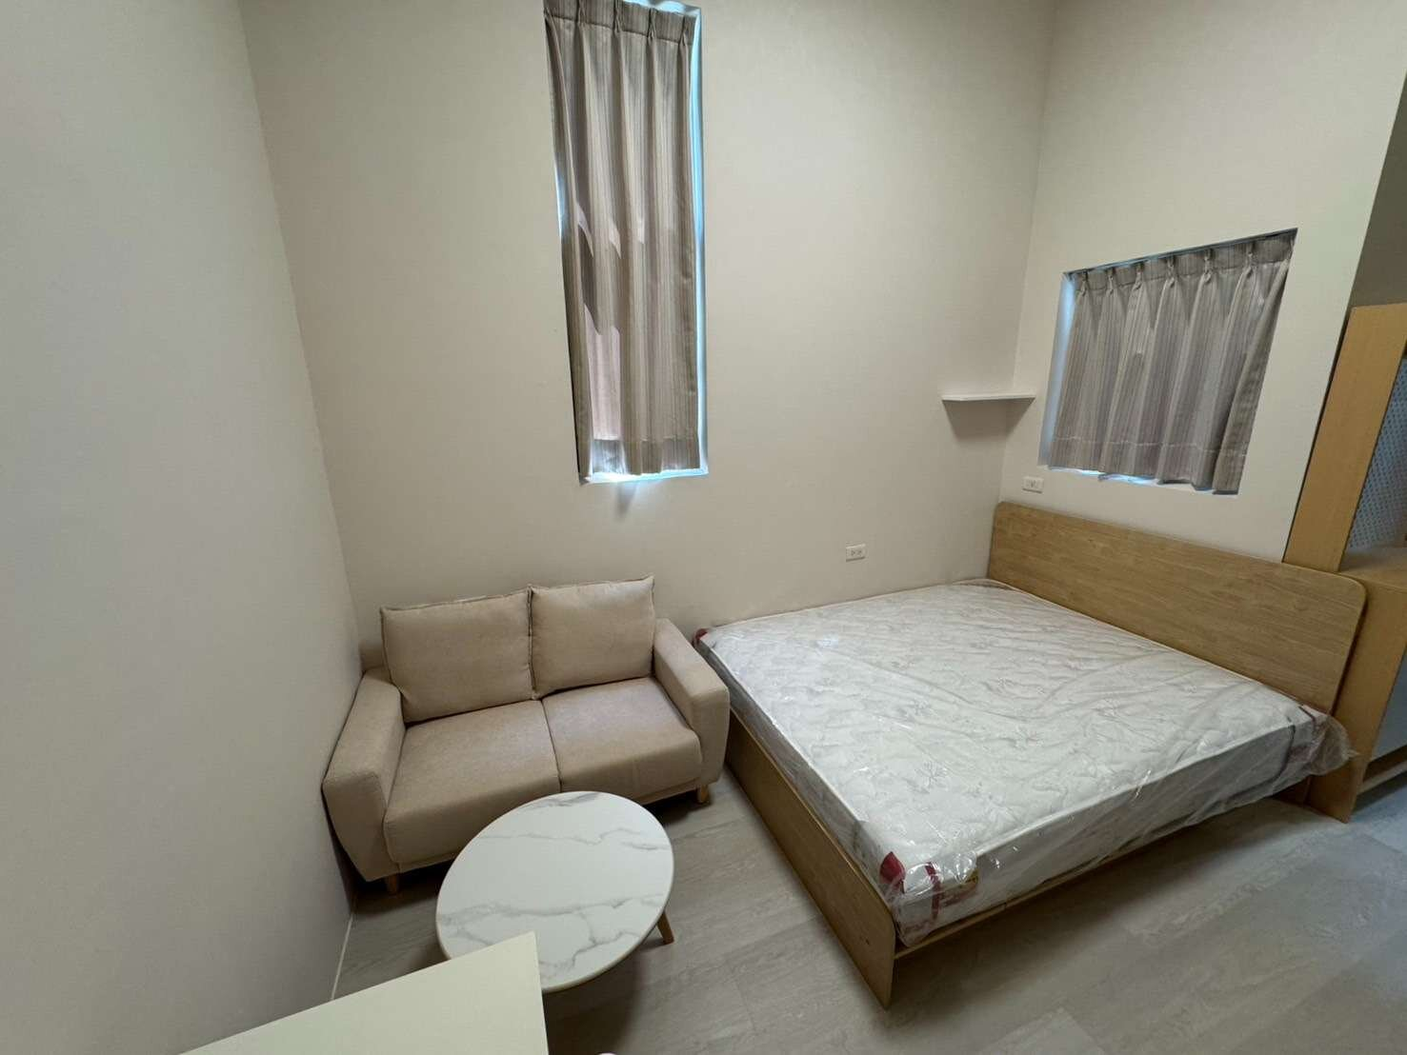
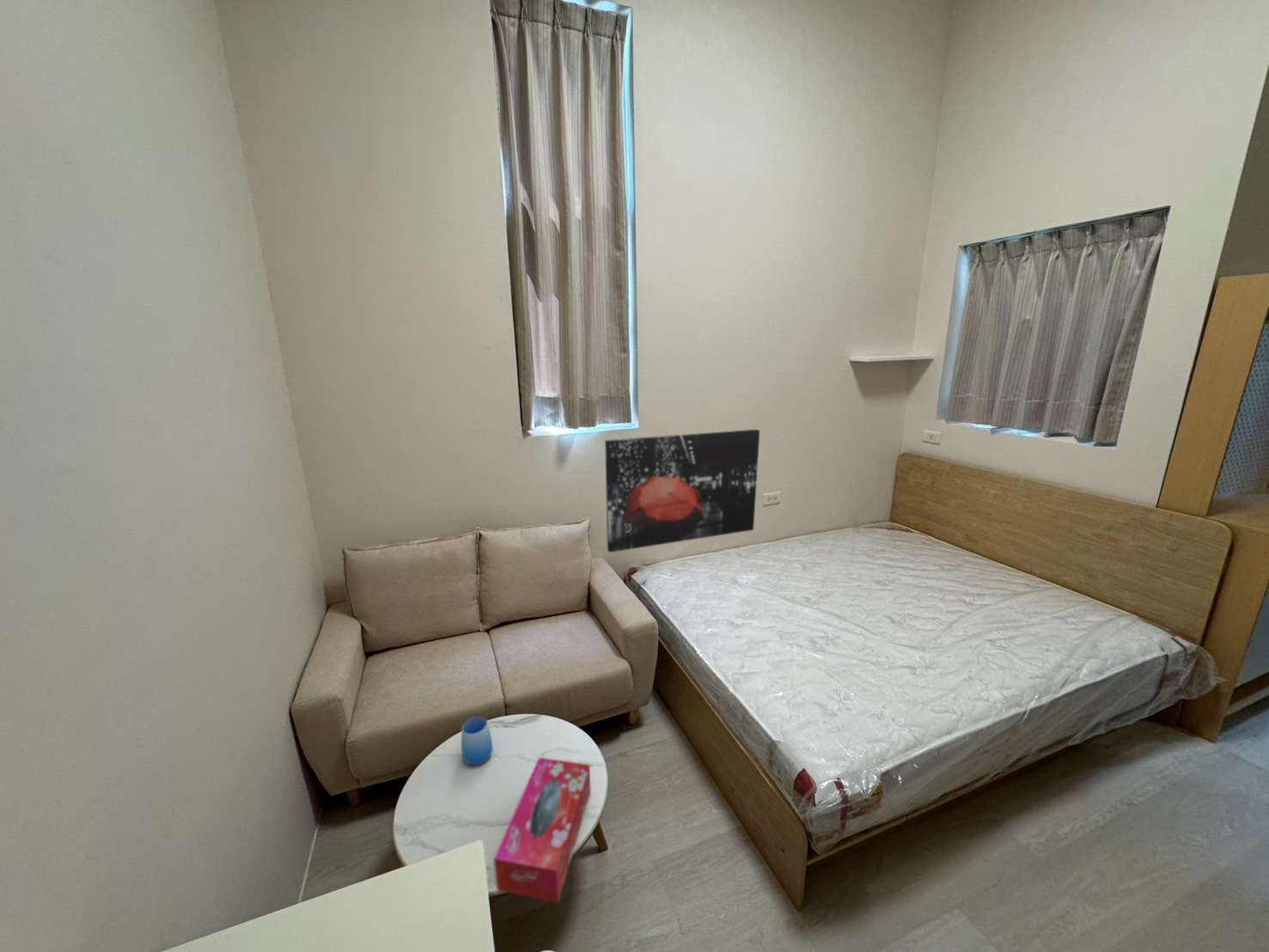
+ tissue box [493,756,592,904]
+ wall art [604,429,760,553]
+ cup [461,716,493,766]
